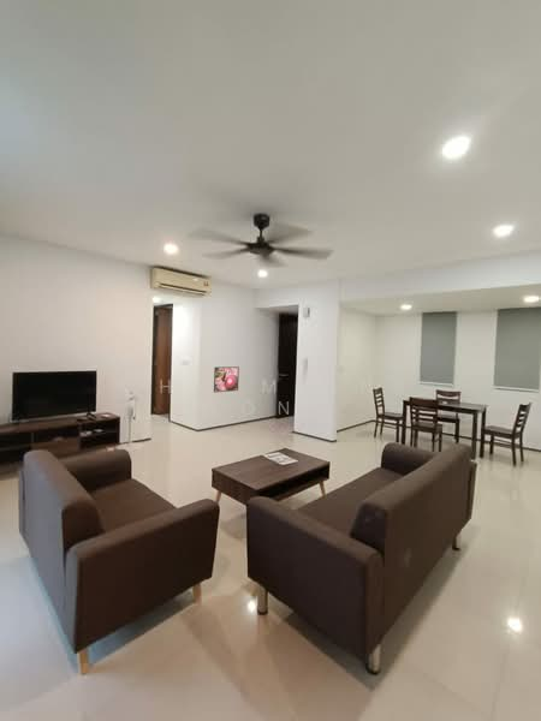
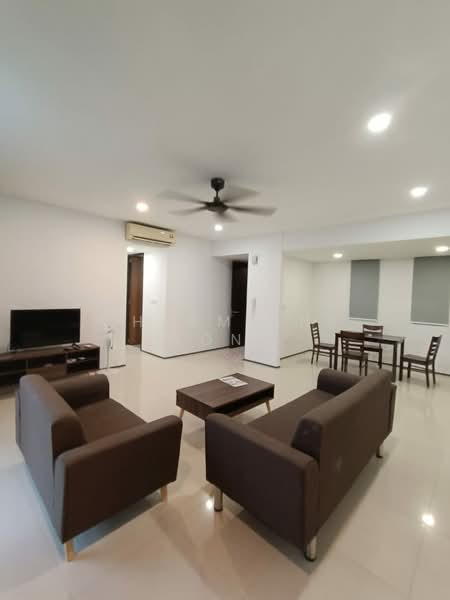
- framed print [213,365,240,393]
